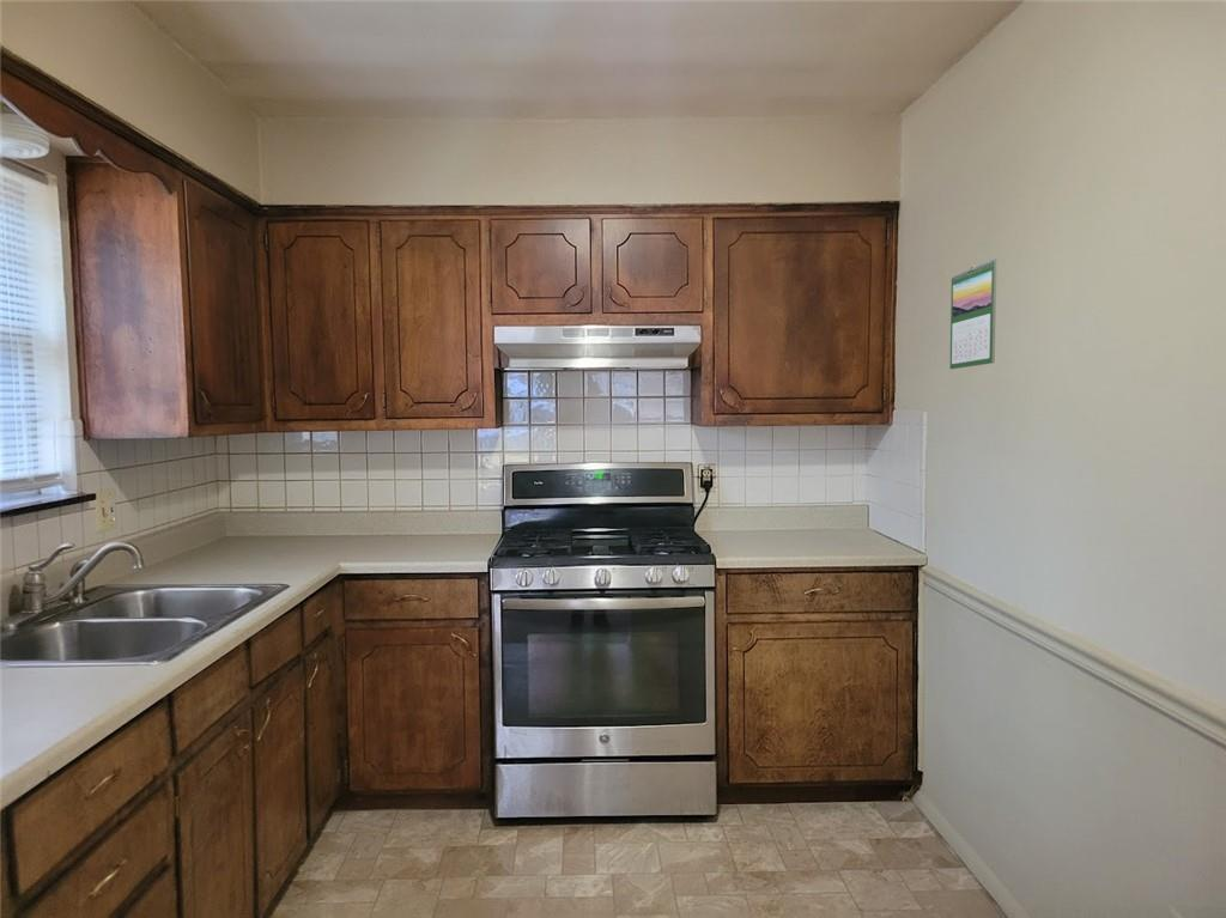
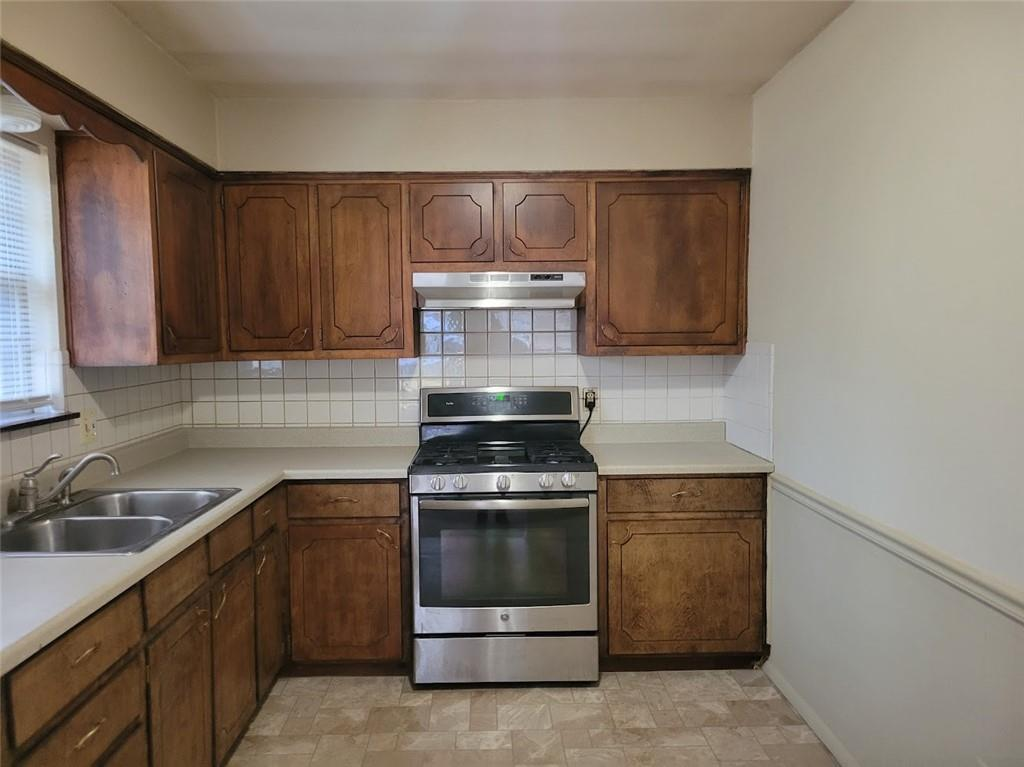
- calendar [949,257,997,370]
